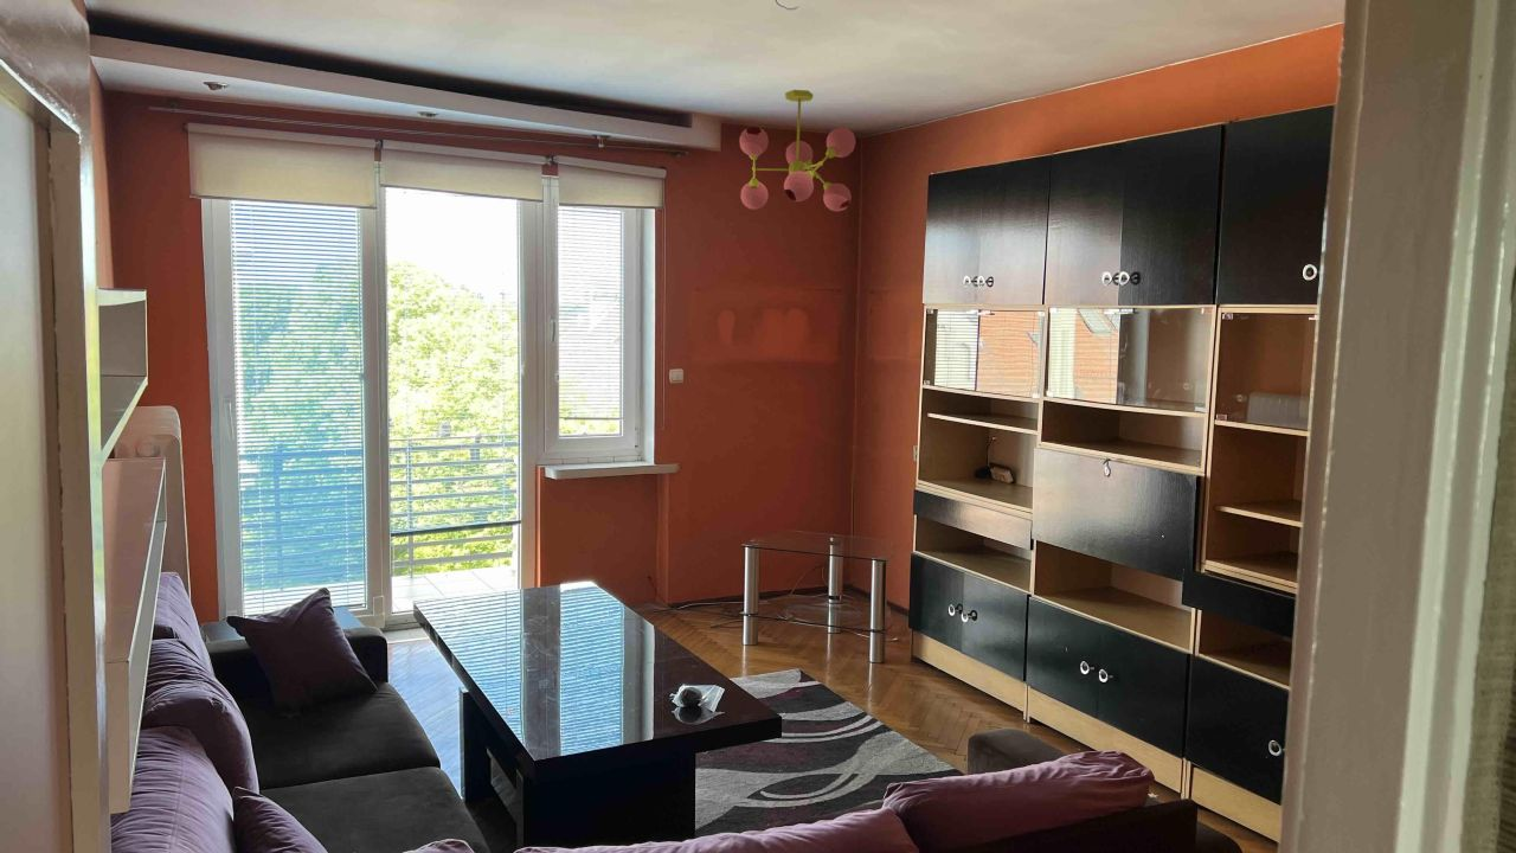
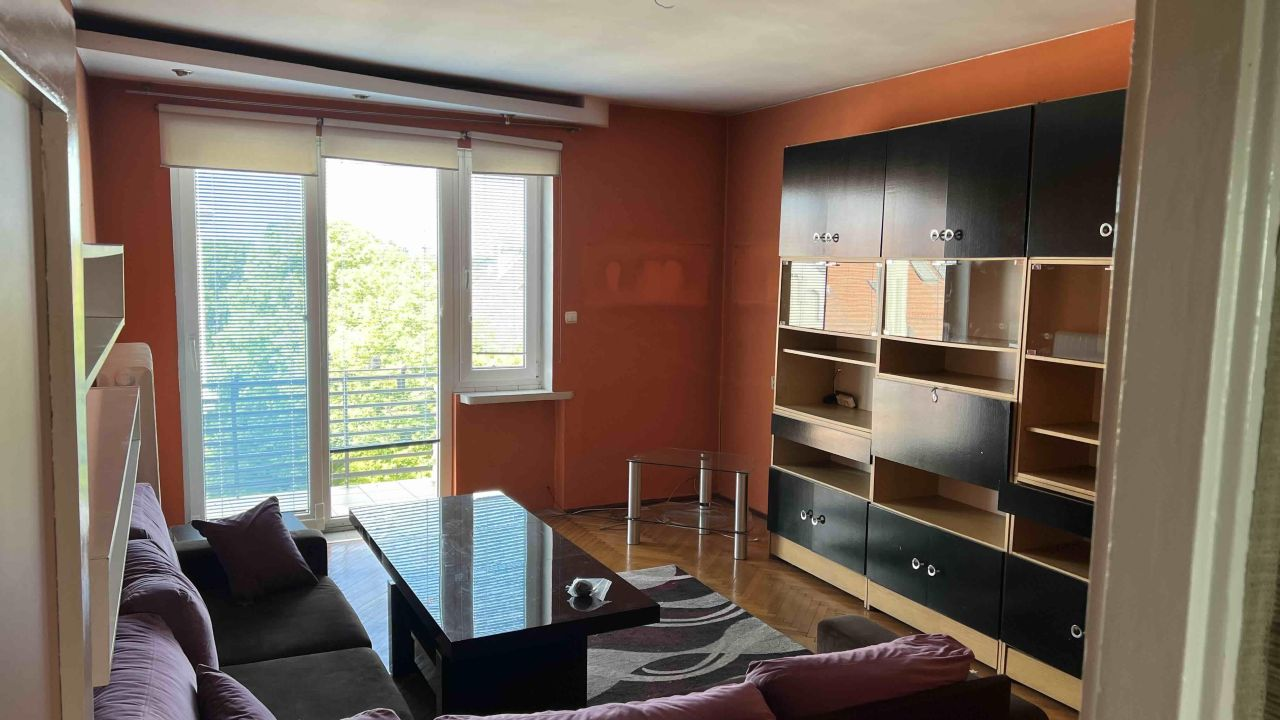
- ceiling light fixture [739,89,856,212]
